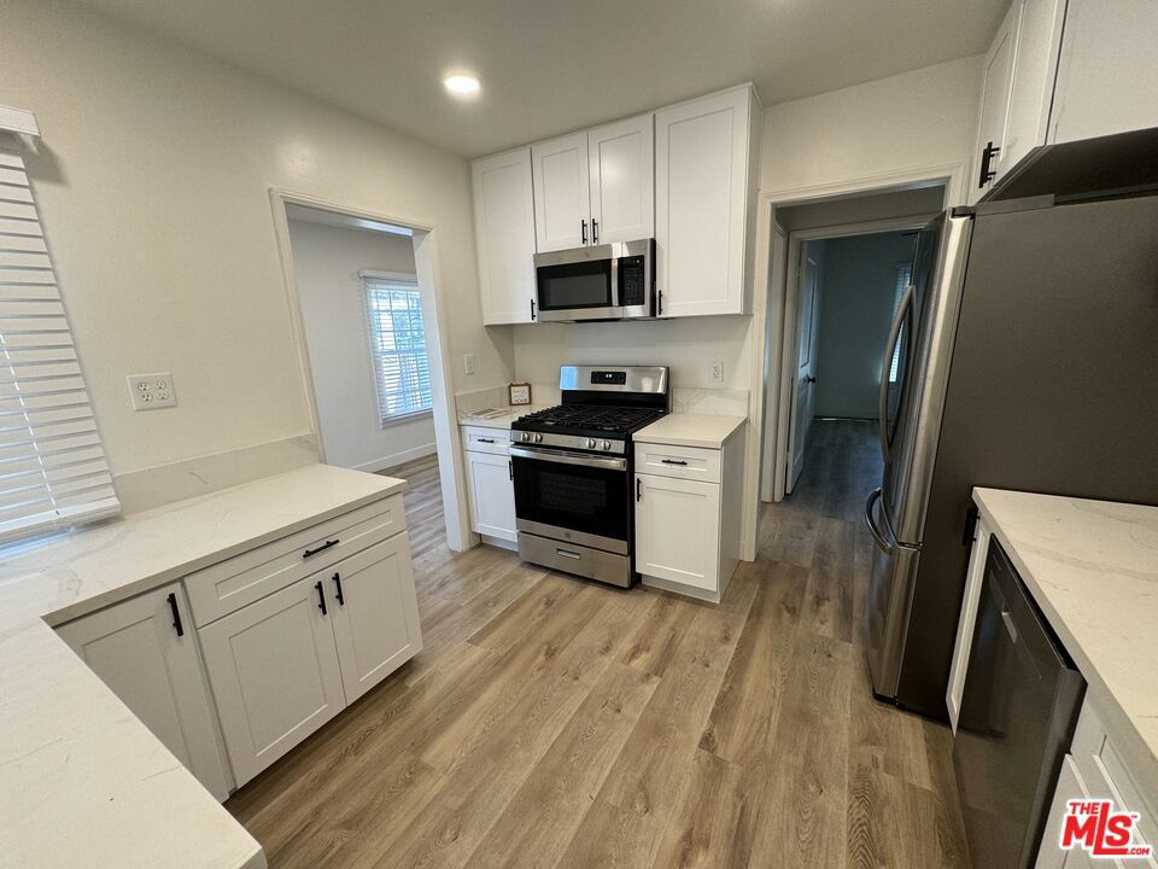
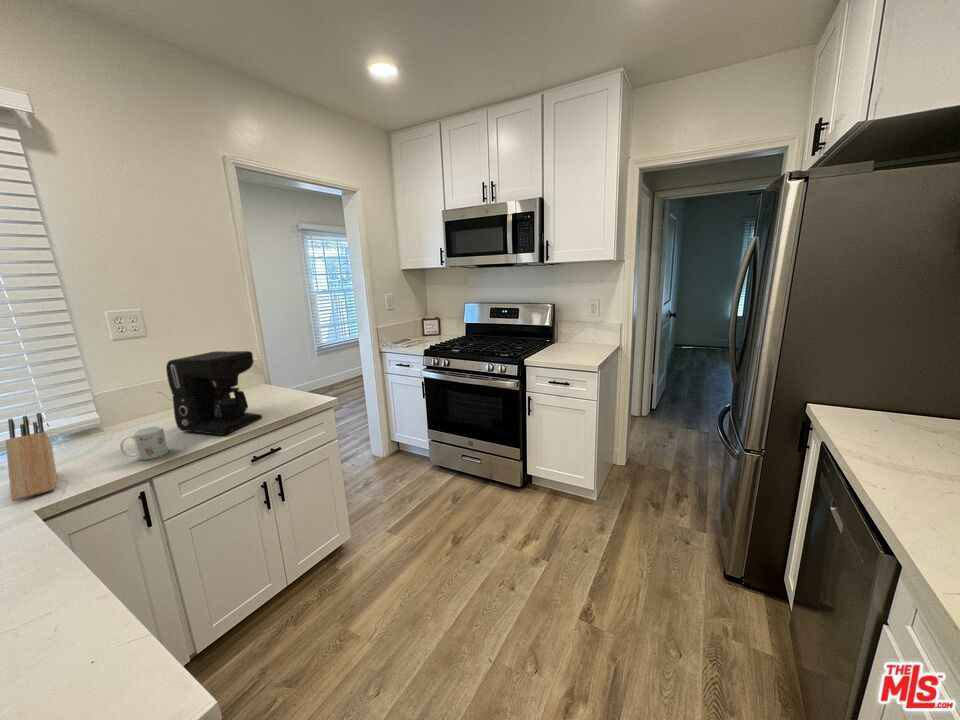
+ coffee maker [165,350,263,436]
+ mug [119,425,169,461]
+ knife block [5,412,58,502]
